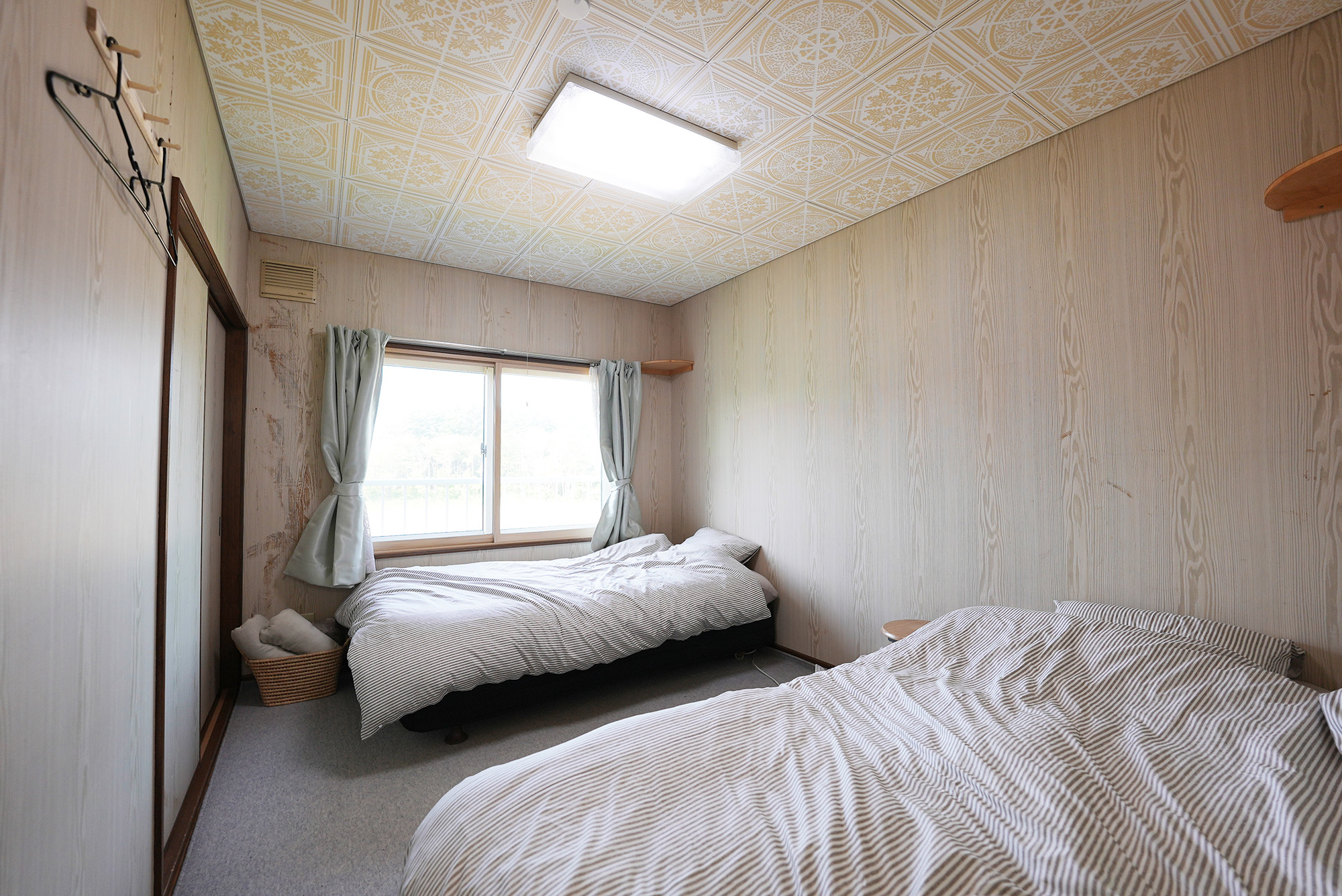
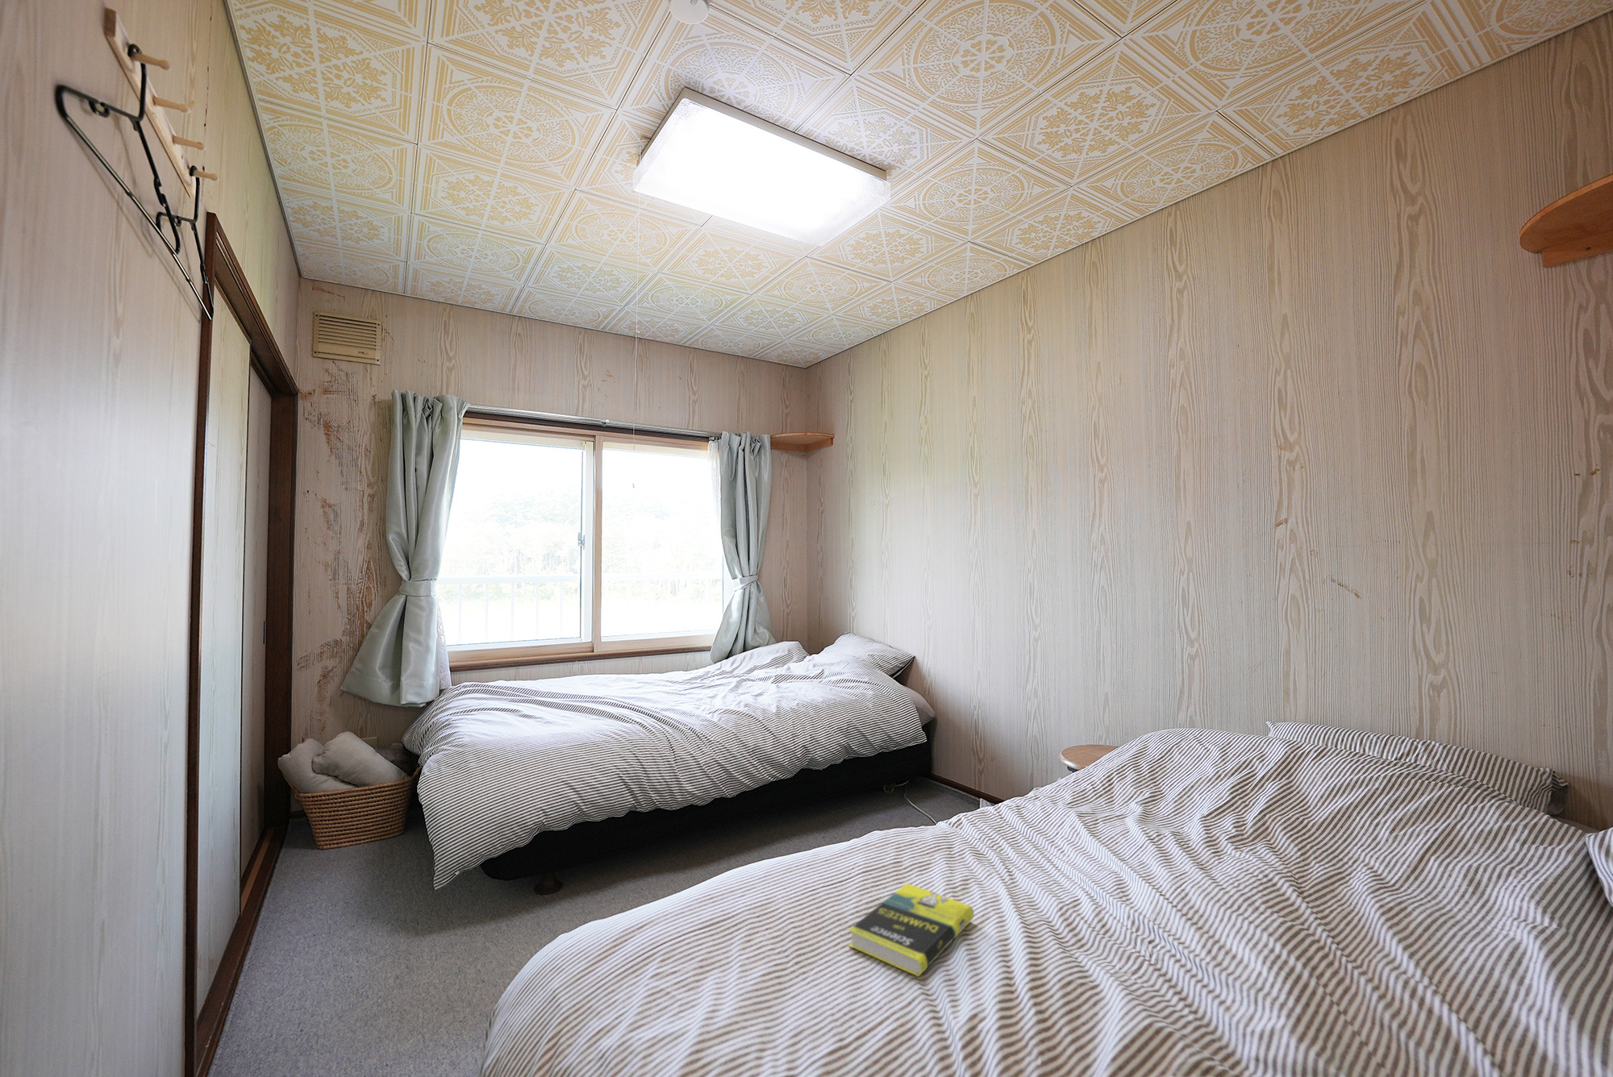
+ book [847,882,975,977]
